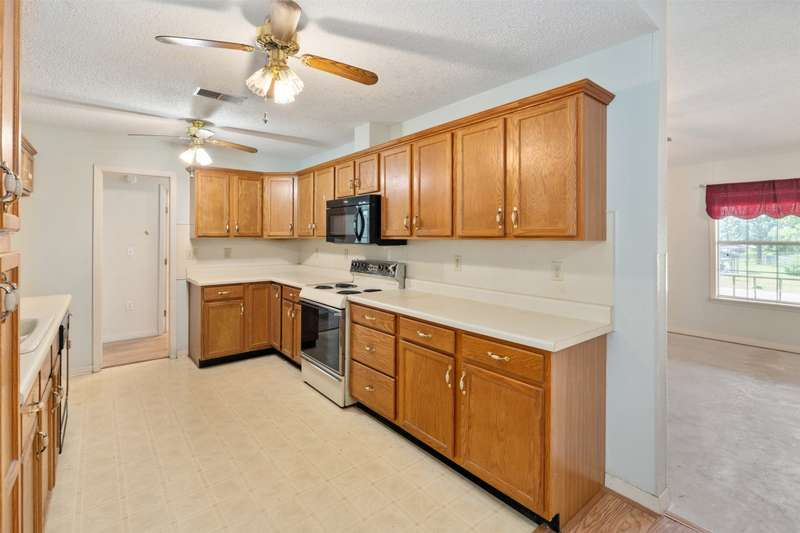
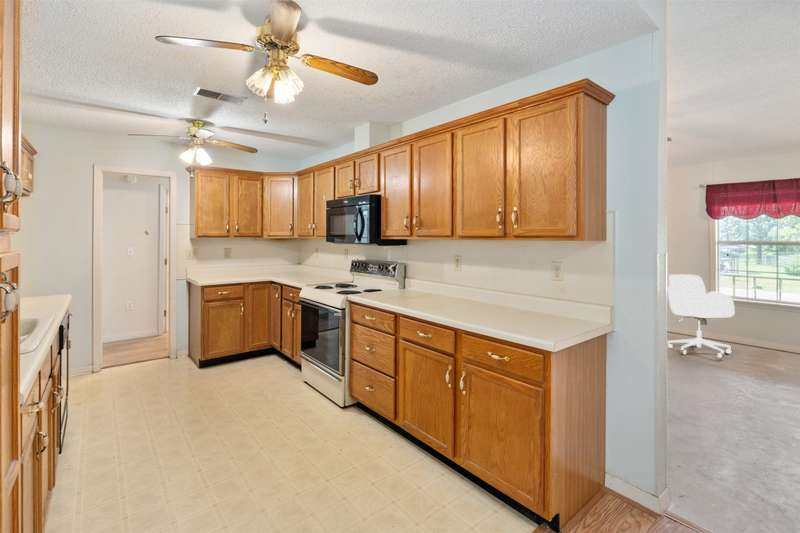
+ chair [667,273,735,359]
